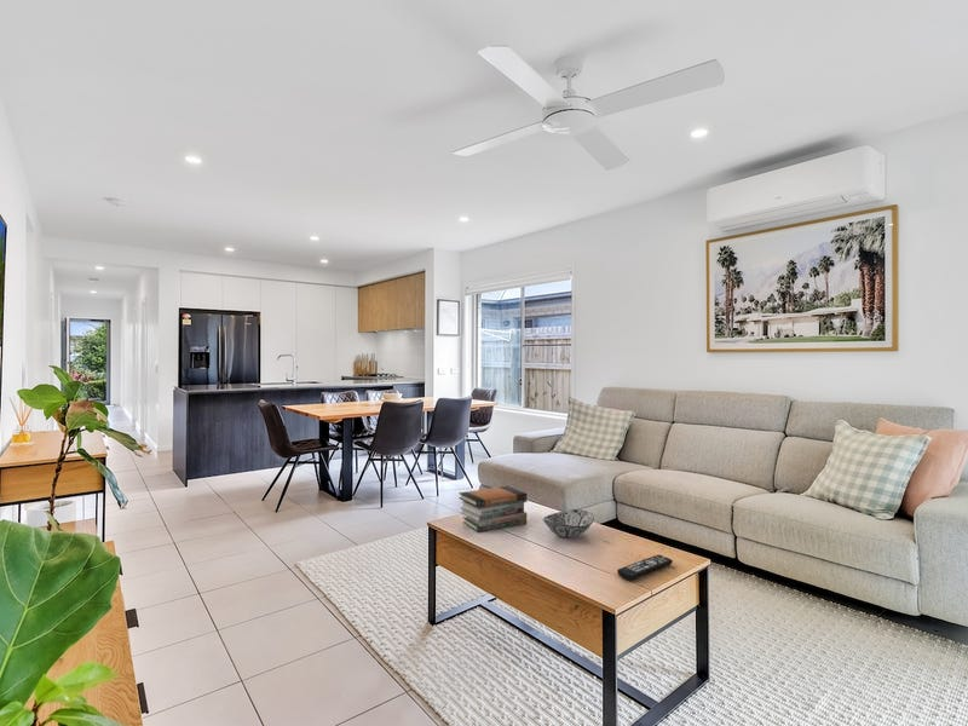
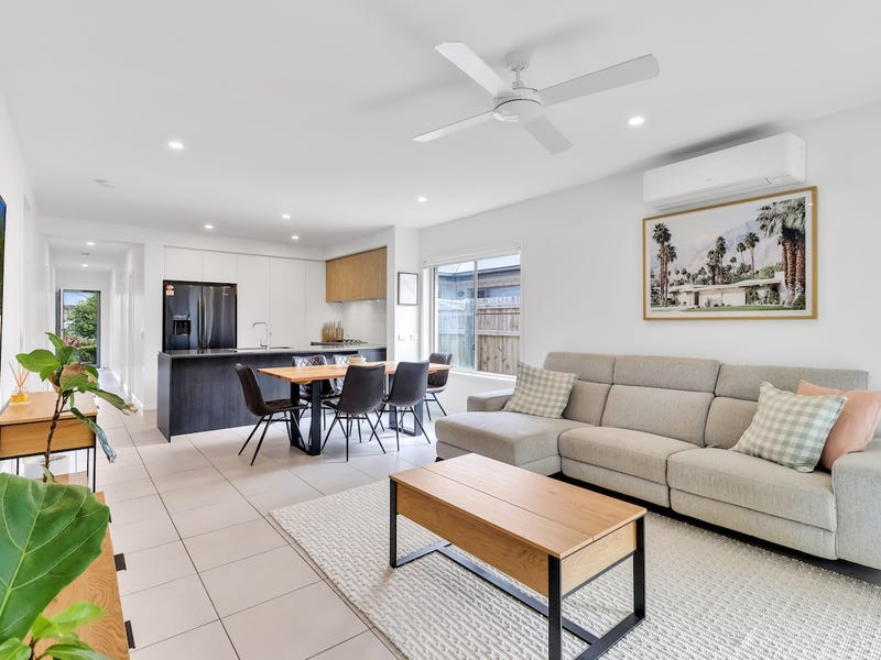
- decorative bowl [541,508,595,538]
- remote control [616,554,674,581]
- book stack [457,485,528,534]
